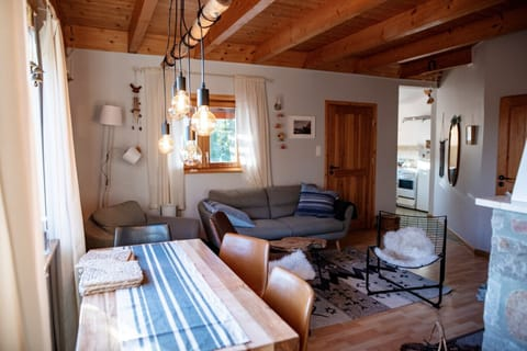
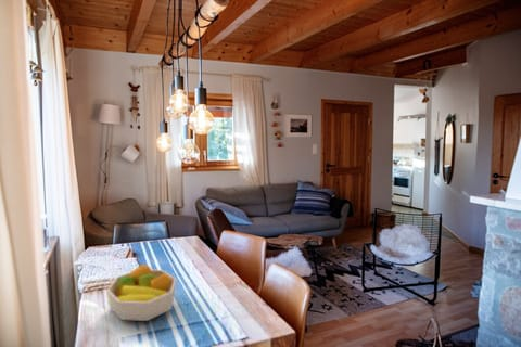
+ fruit bowl [105,264,177,322]
